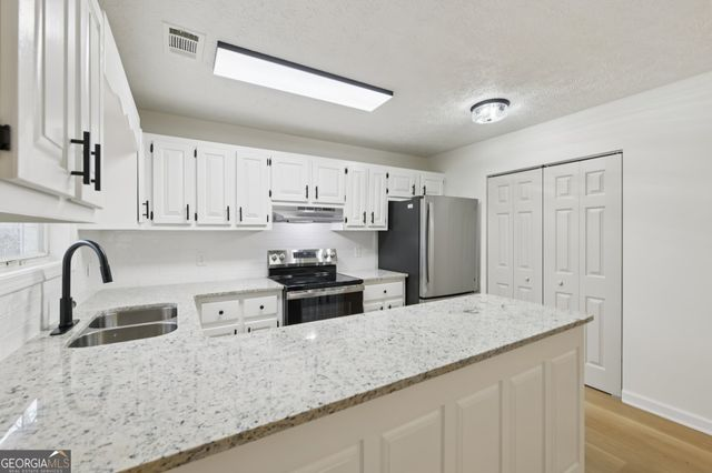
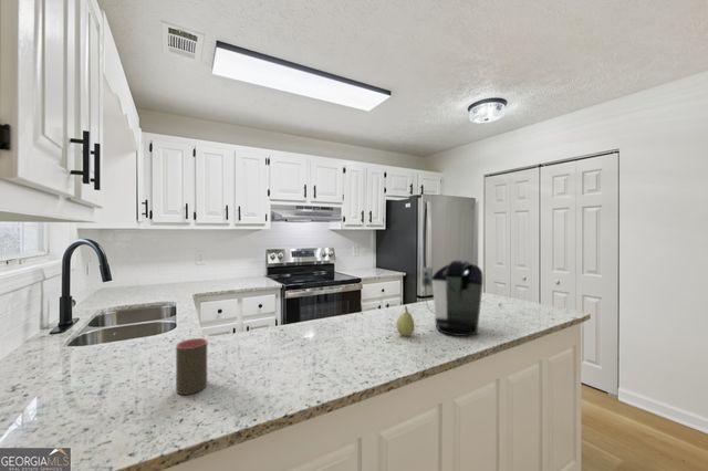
+ cup [175,337,208,396]
+ fruit [395,304,416,337]
+ coffee maker [420,259,485,337]
